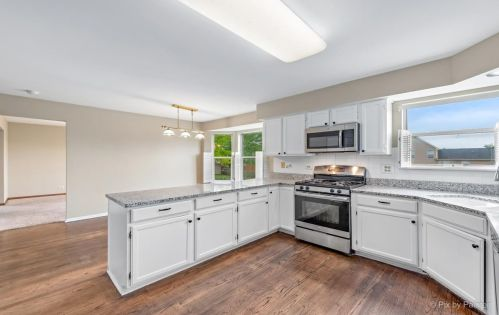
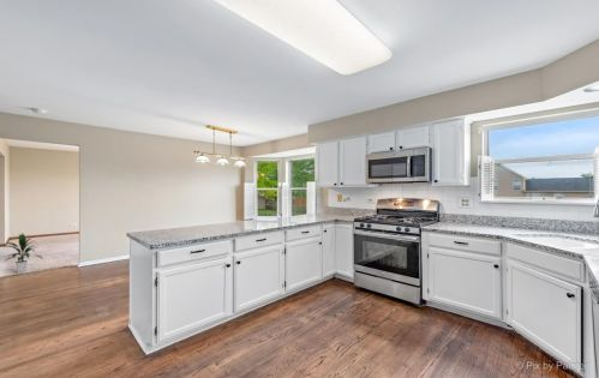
+ indoor plant [2,233,46,274]
